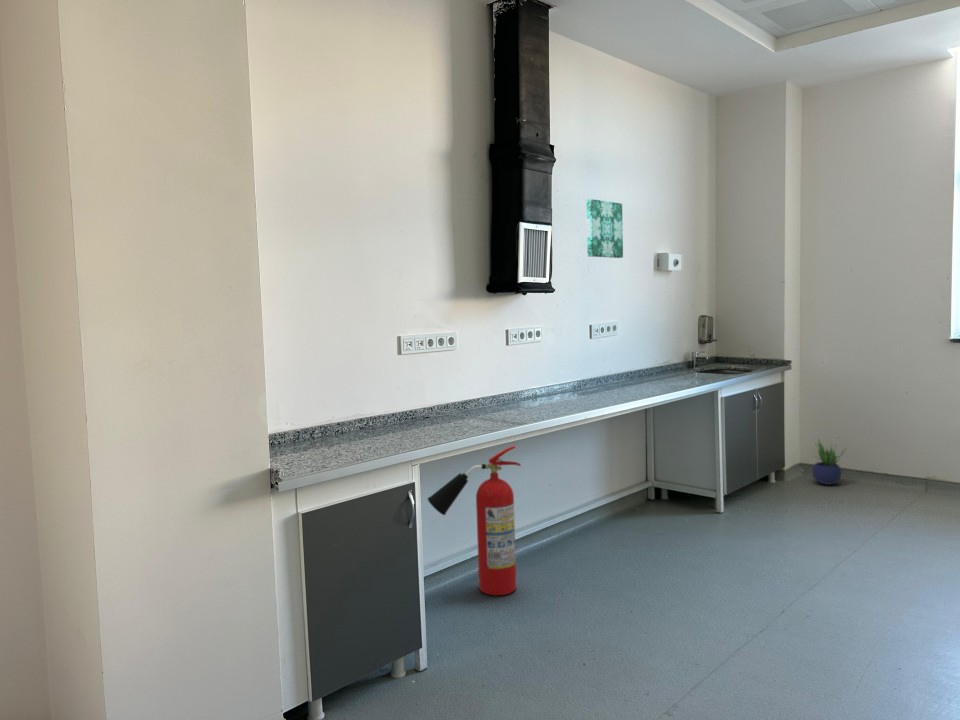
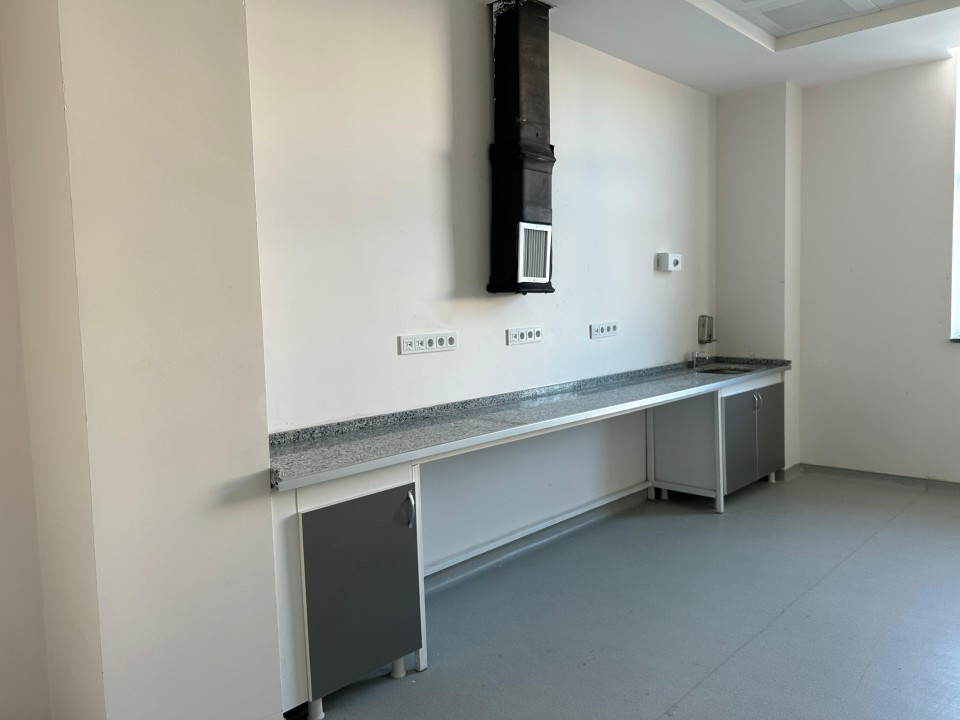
- fire extinguisher [427,445,522,596]
- wall art [585,198,624,259]
- potted plant [811,439,848,486]
